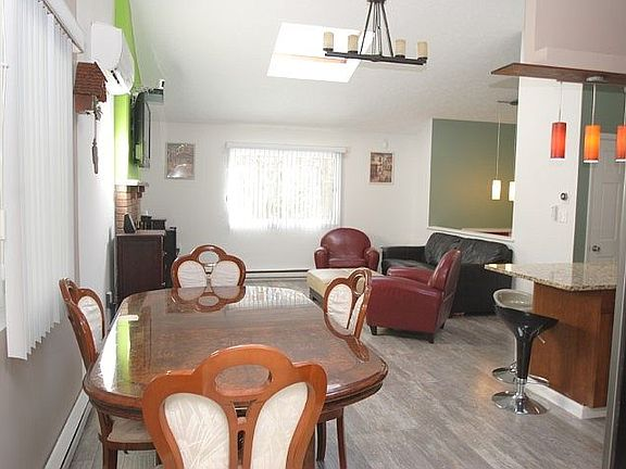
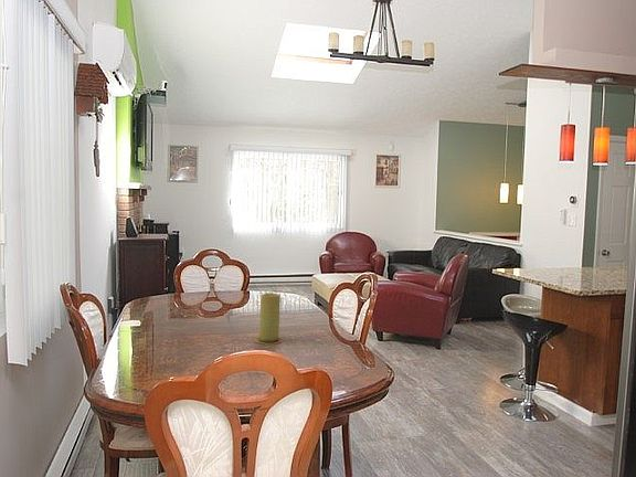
+ candle [254,292,283,346]
